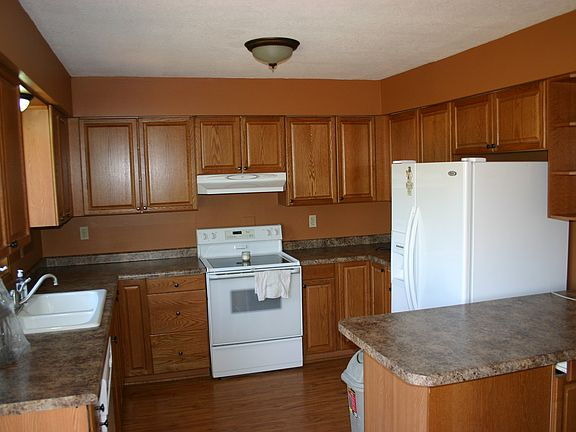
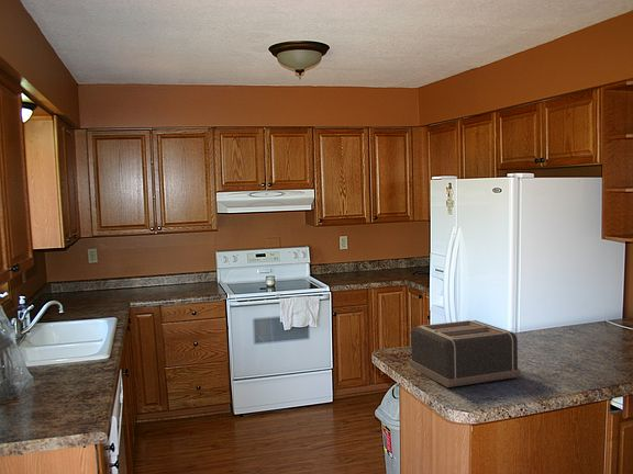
+ toaster [409,319,521,388]
